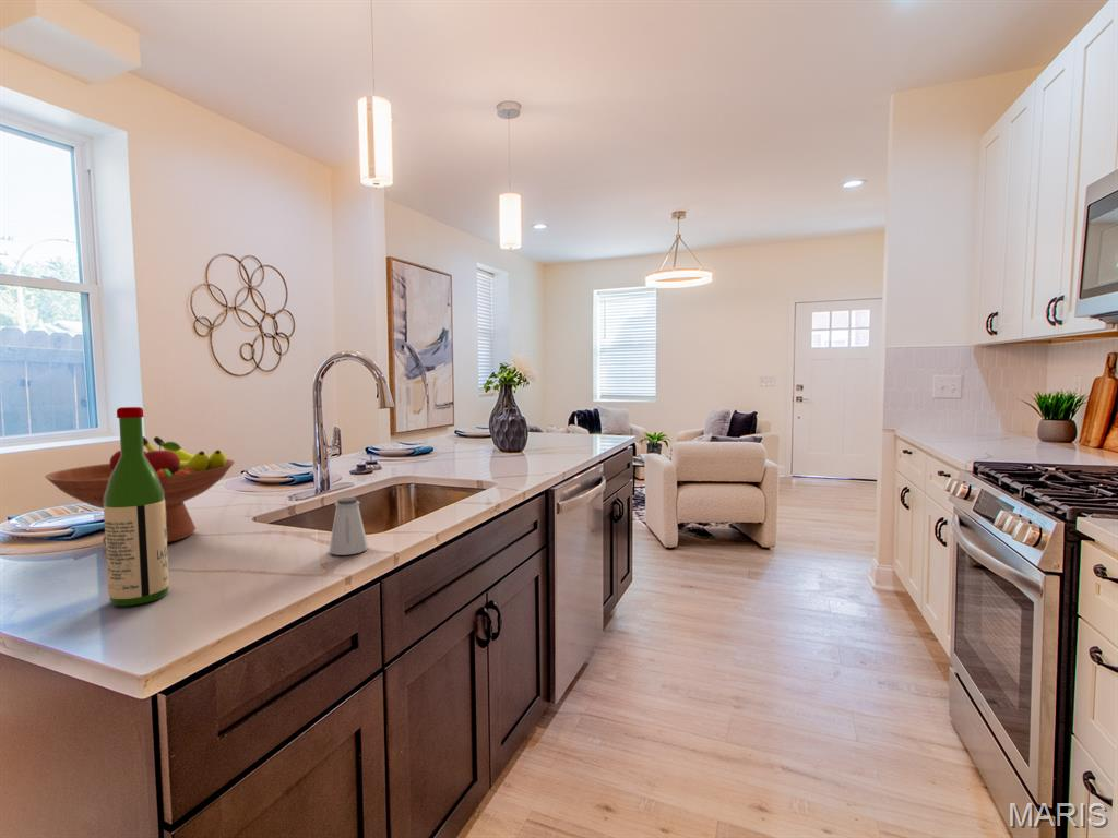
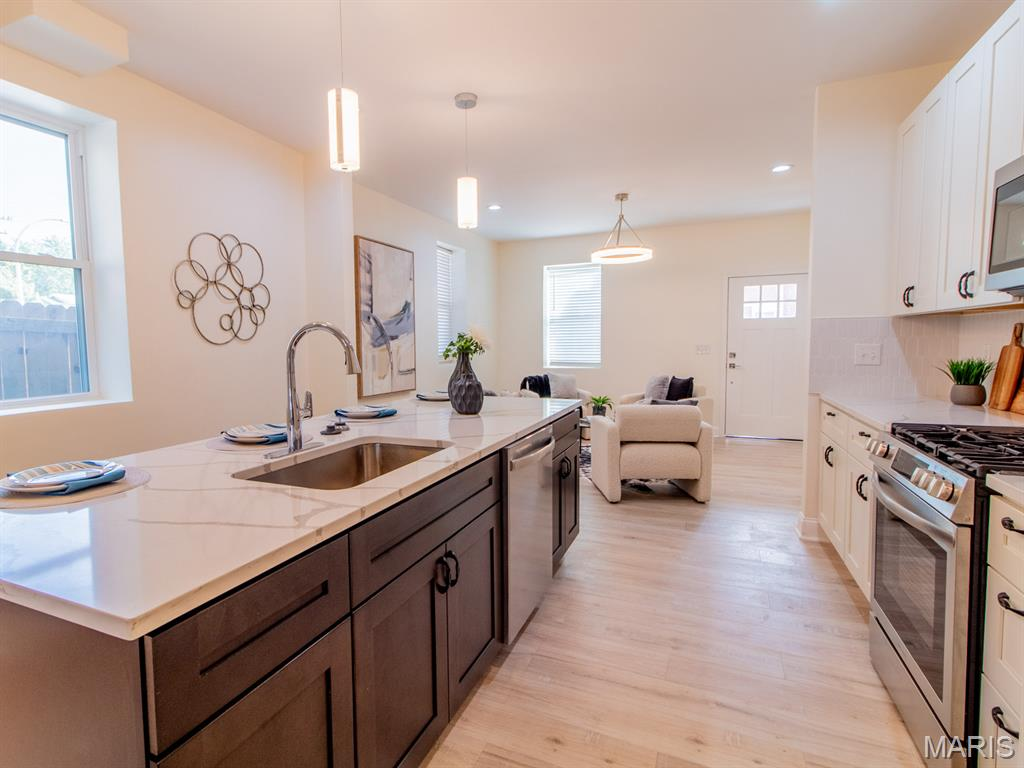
- fruit bowl [44,435,236,547]
- wine bottle [103,406,170,607]
- saltshaker [328,496,370,556]
